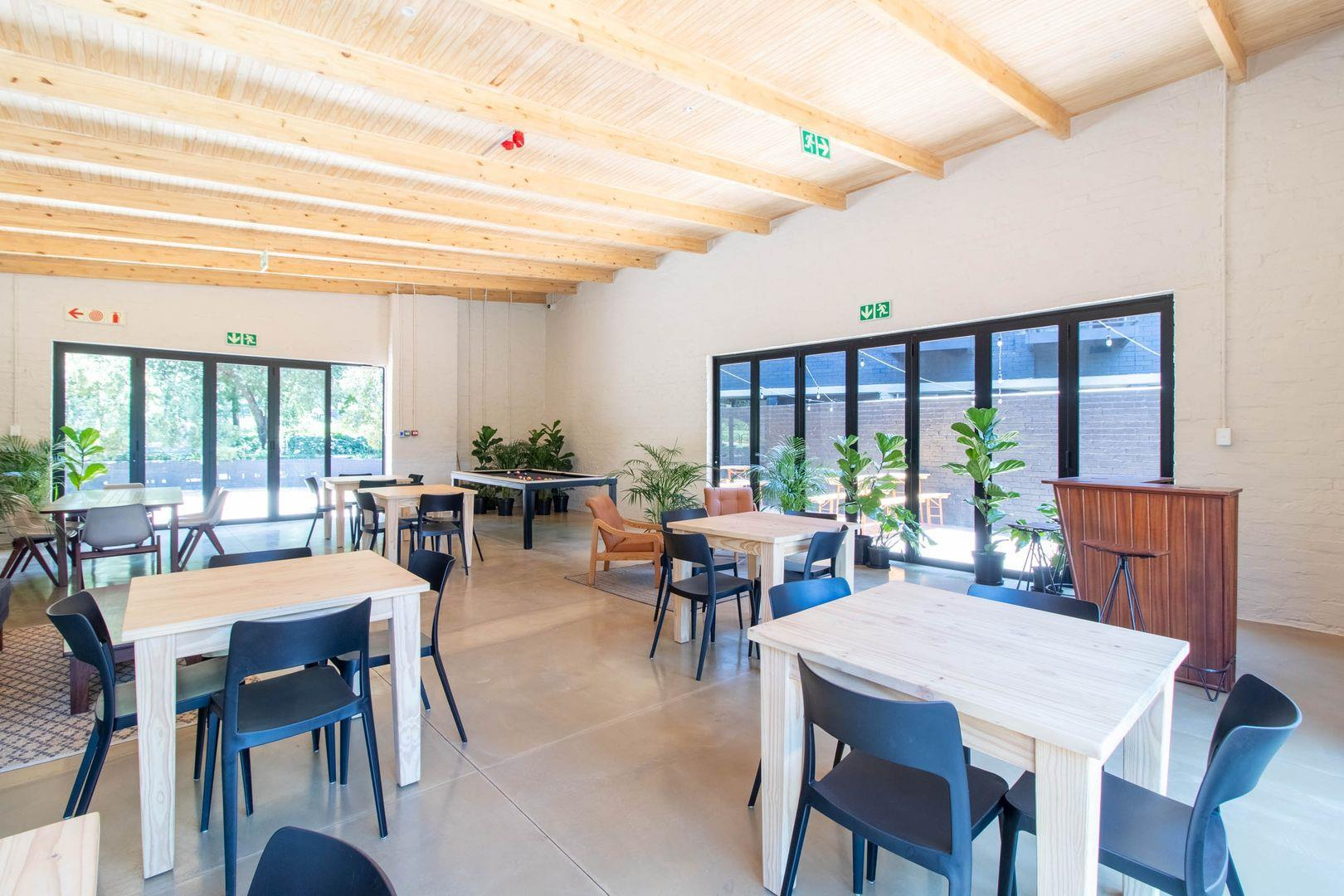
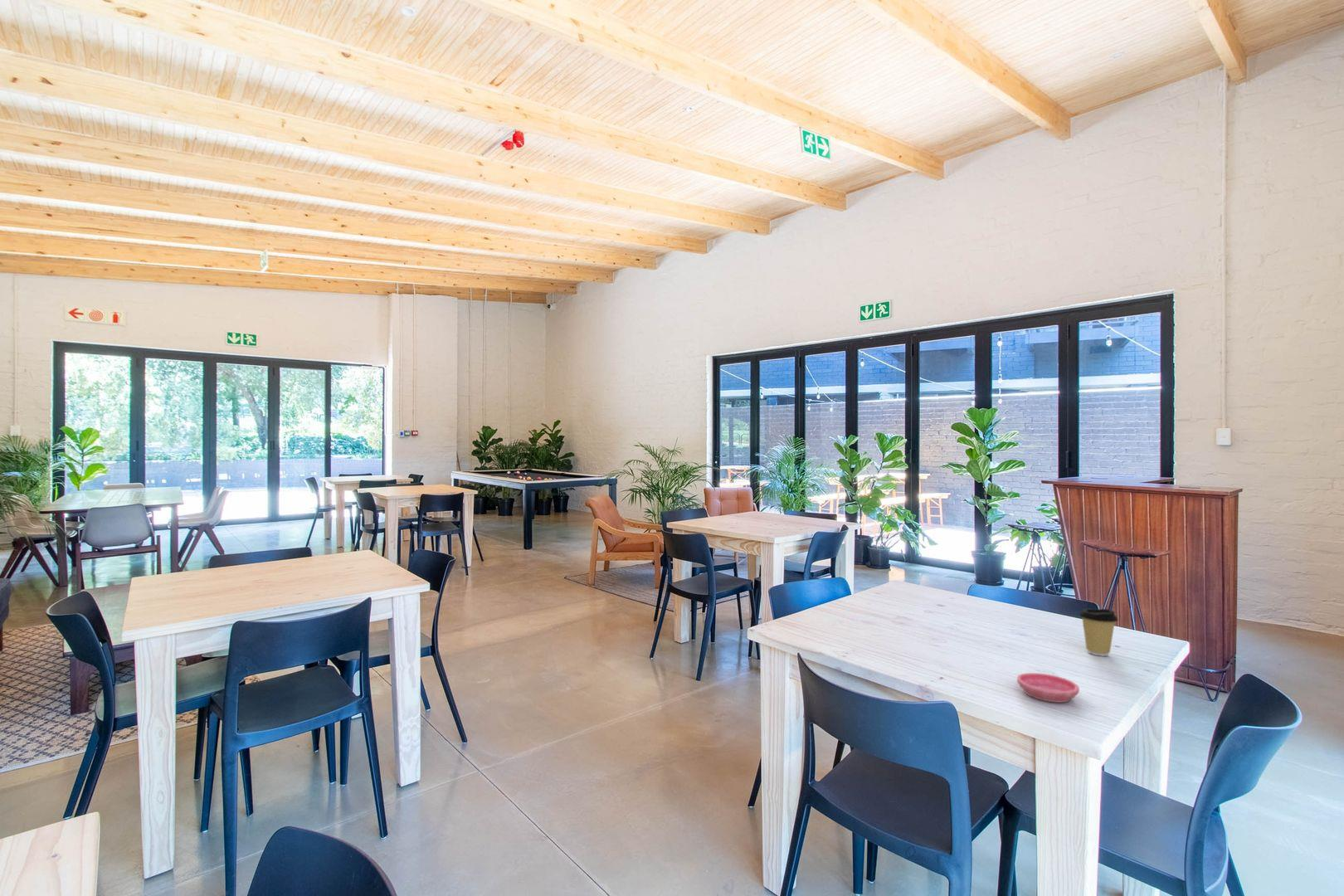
+ saucer [1016,672,1080,704]
+ coffee cup [1079,608,1118,657]
